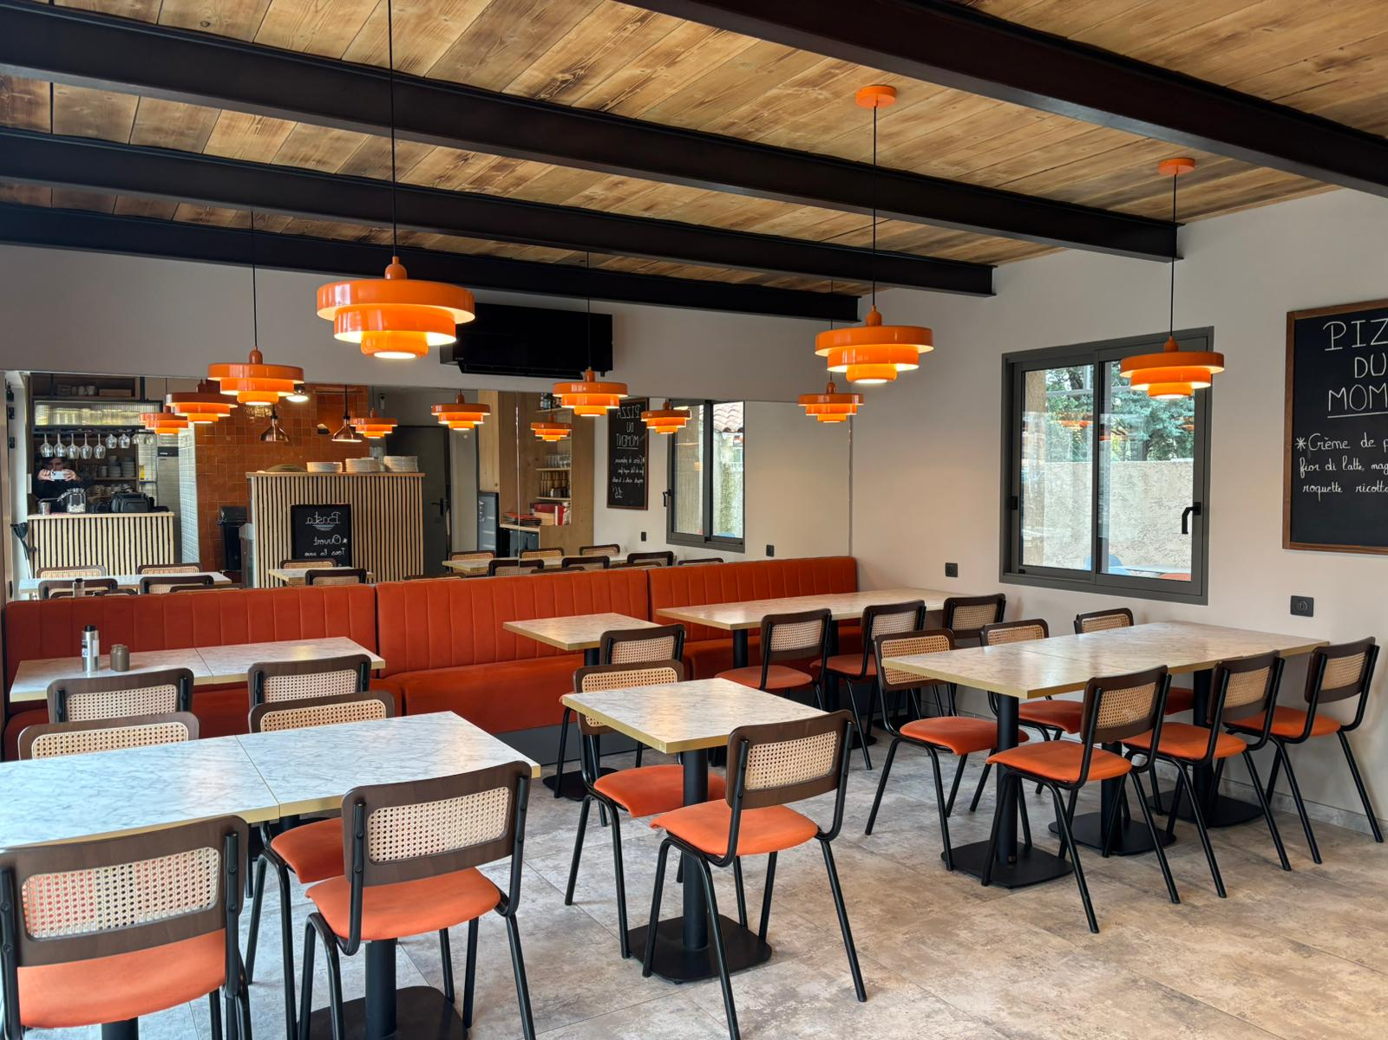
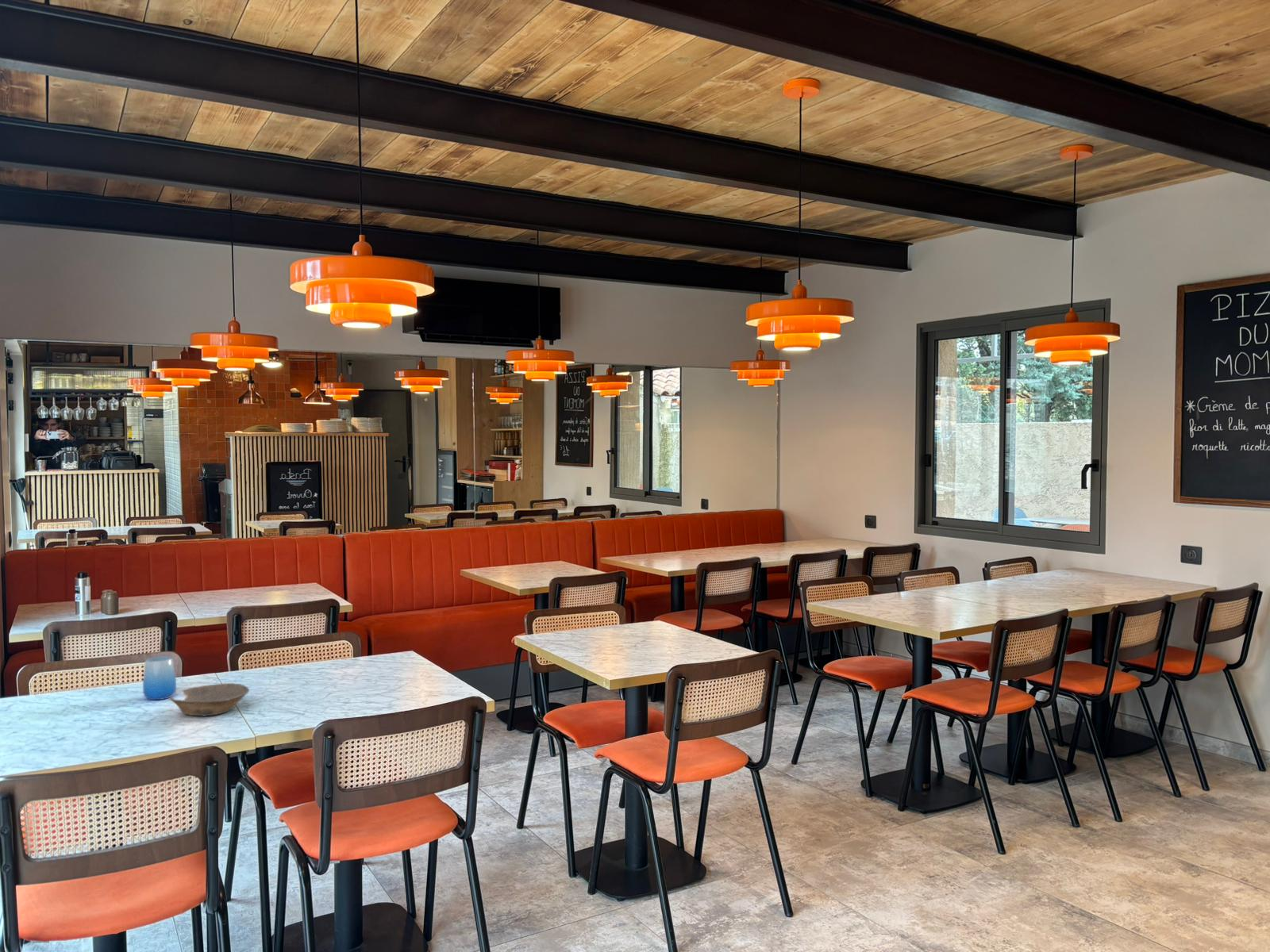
+ bowl [169,682,250,716]
+ cup [142,655,177,701]
